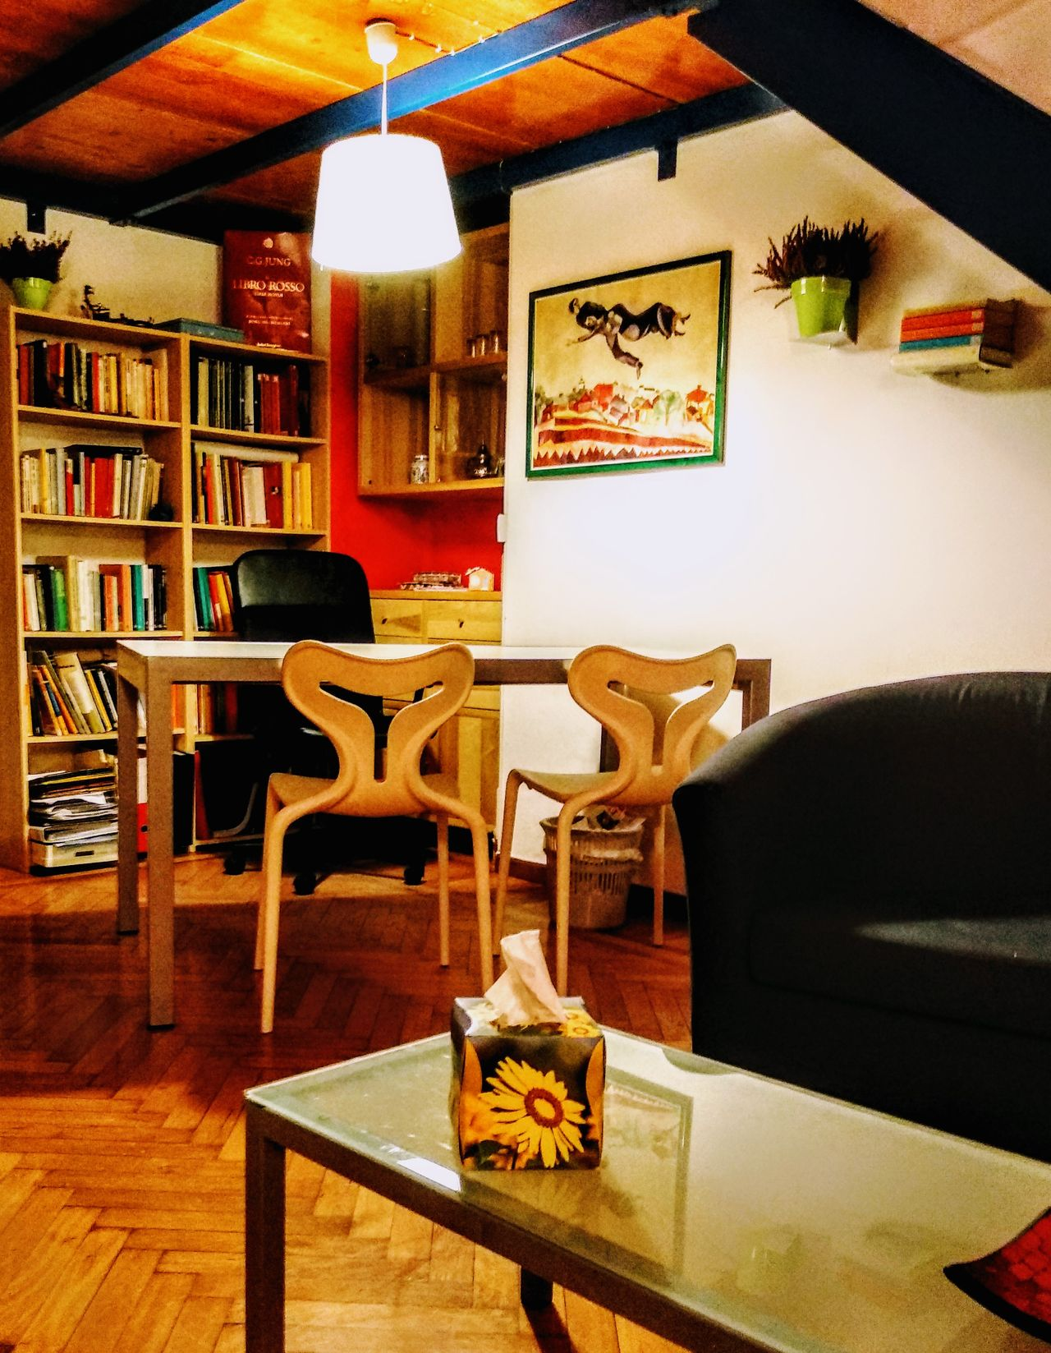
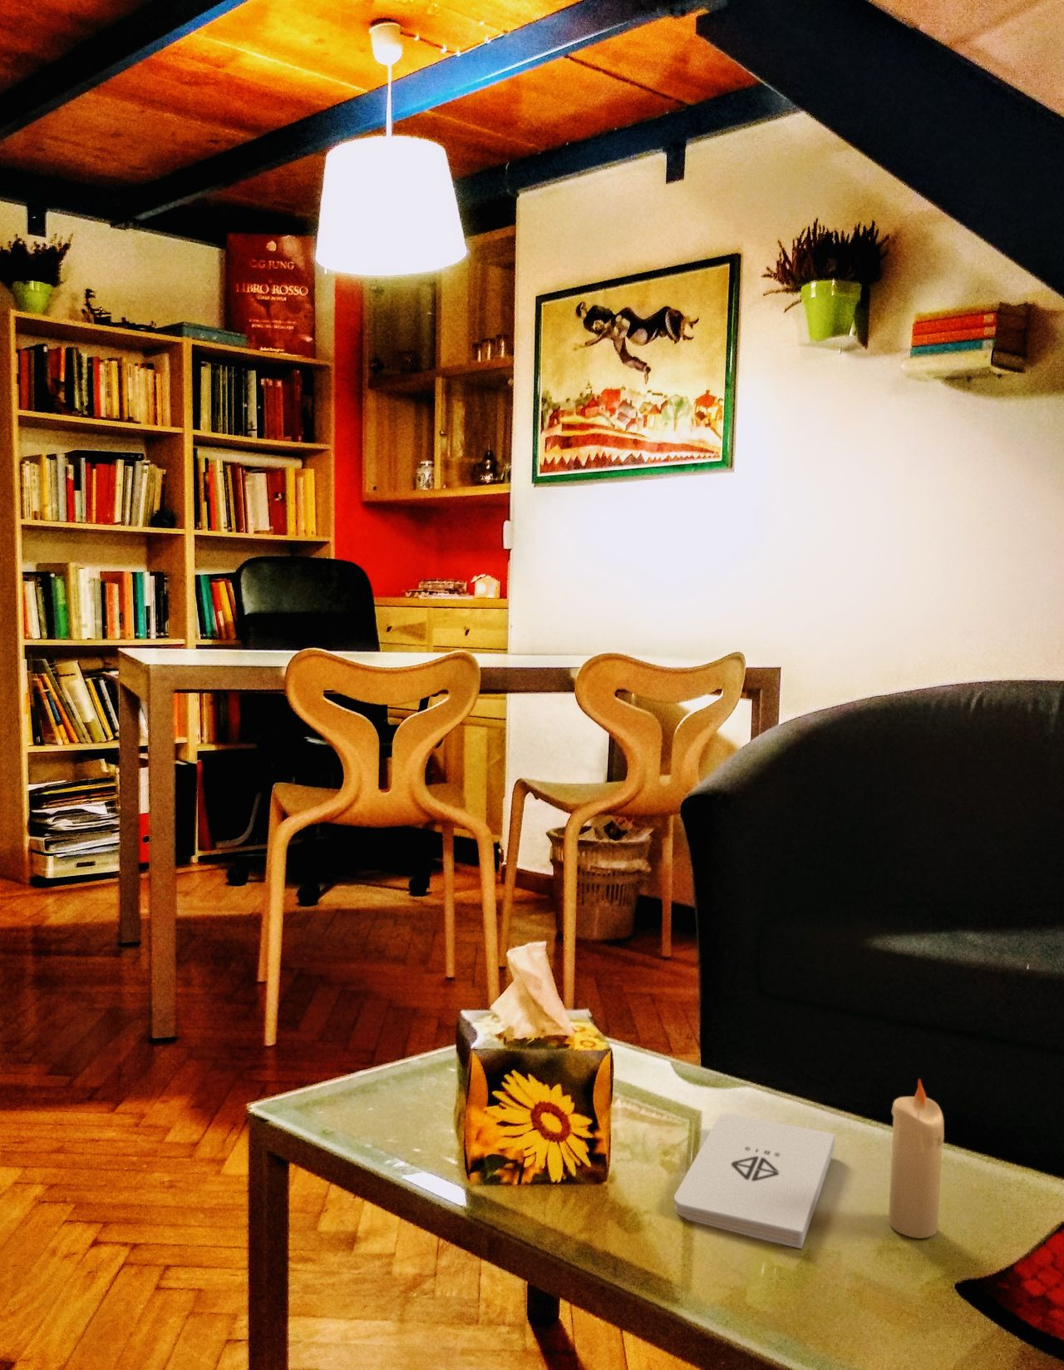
+ notepad [674,1113,836,1250]
+ candle [887,1078,945,1239]
